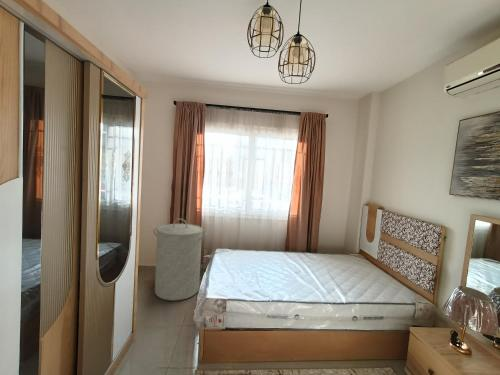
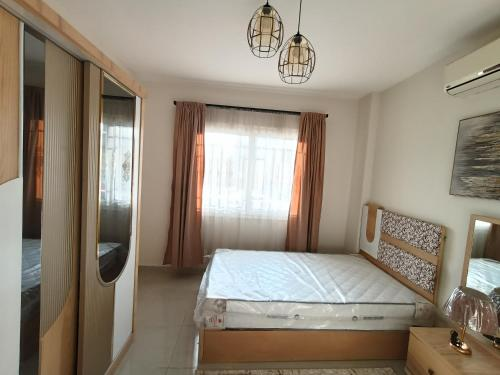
- laundry hamper [152,217,208,302]
